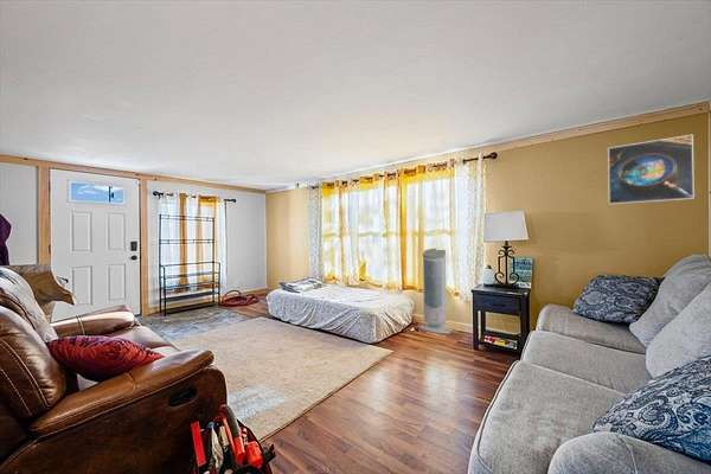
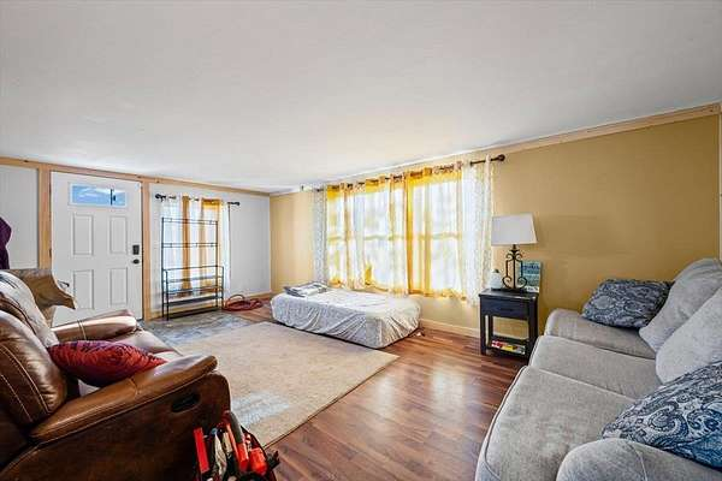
- air purifier [417,248,454,335]
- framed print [607,134,696,205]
